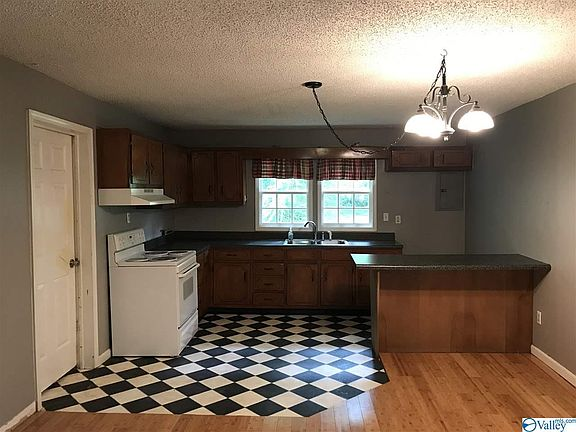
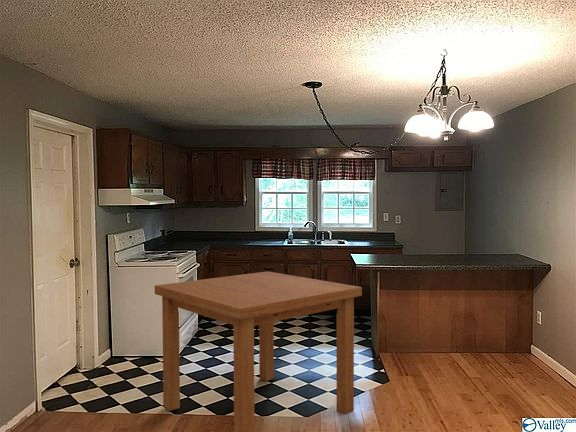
+ dining table [154,270,363,432]
